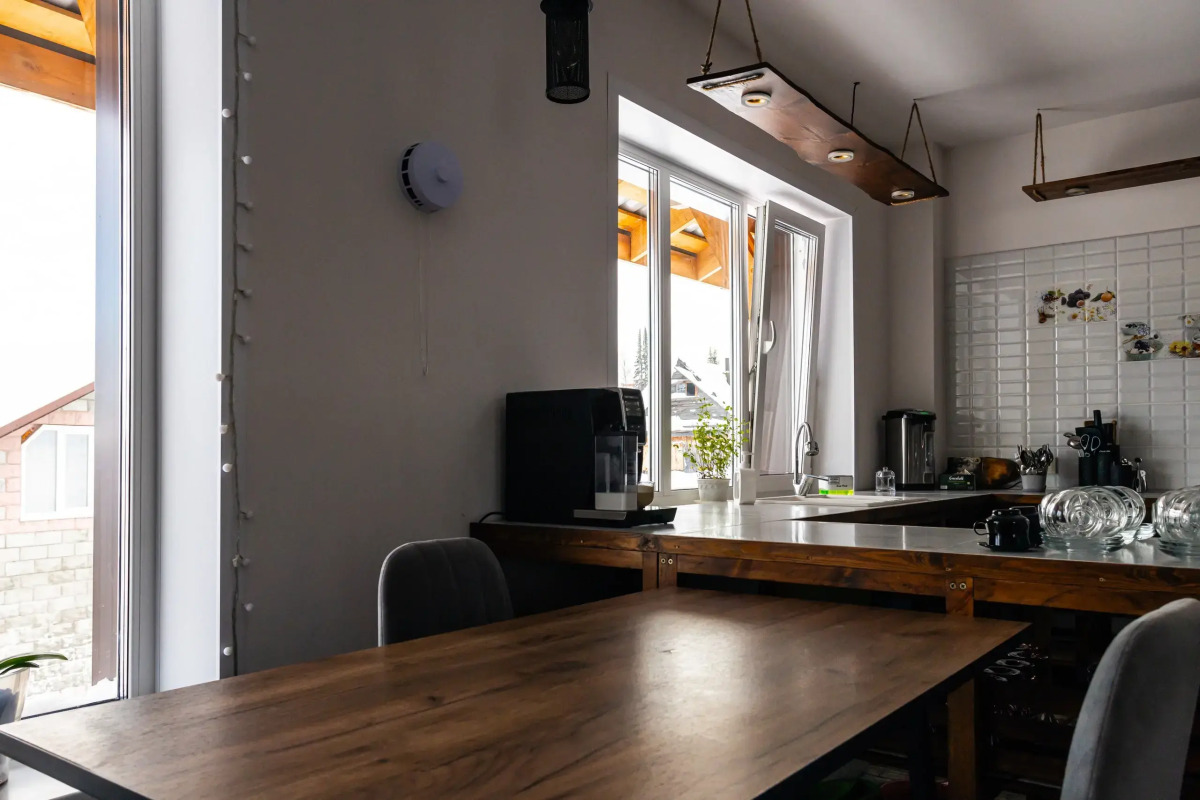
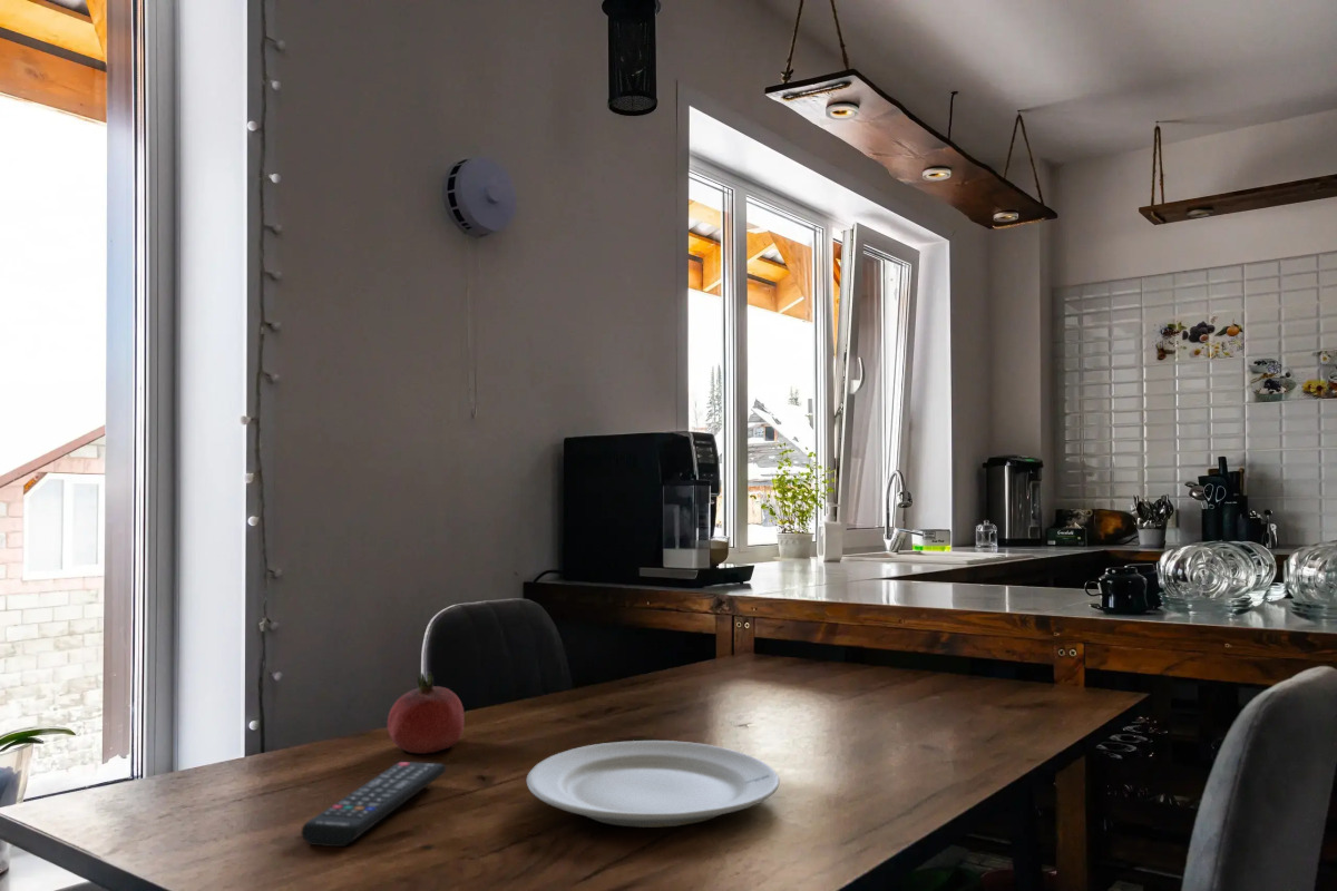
+ remote control [300,761,448,848]
+ fruit [387,670,465,755]
+ chinaware [526,740,781,829]
